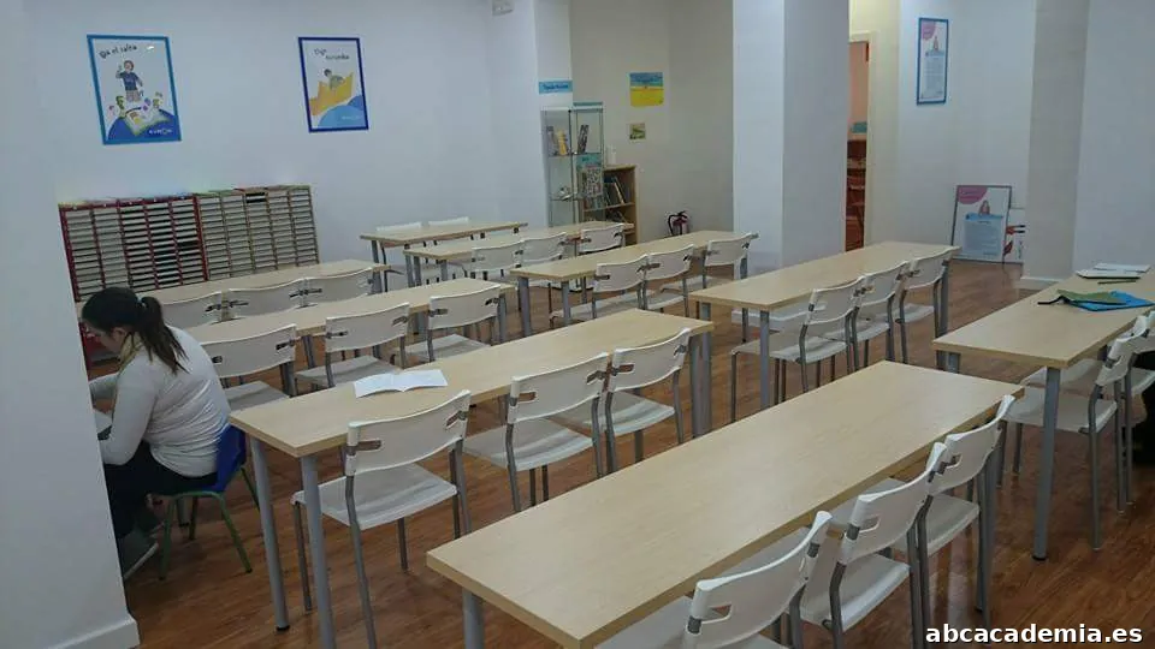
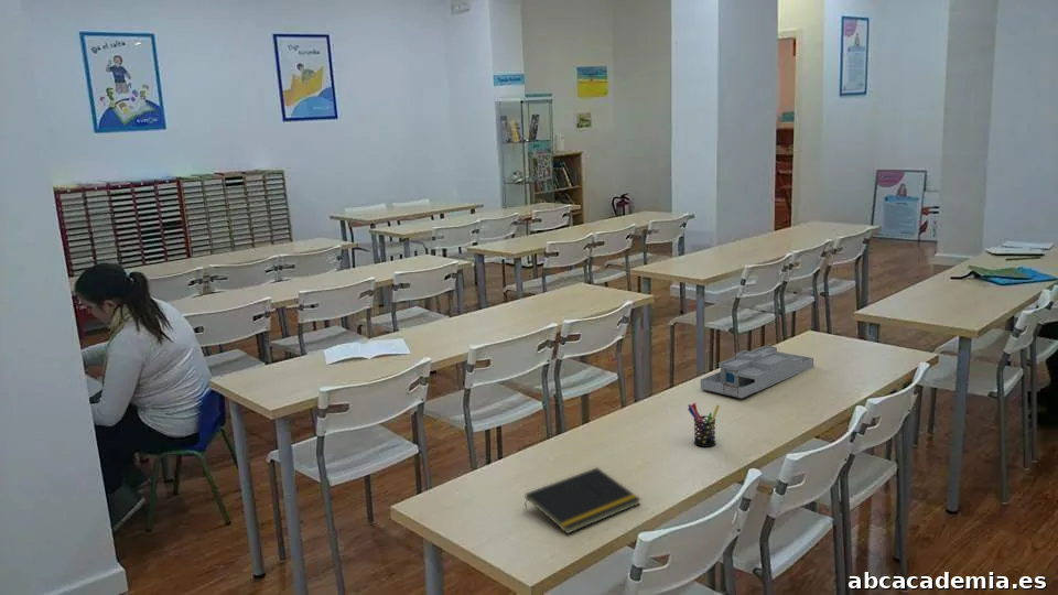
+ pen holder [687,402,721,448]
+ desk organizer [700,344,814,399]
+ notepad [523,466,641,534]
